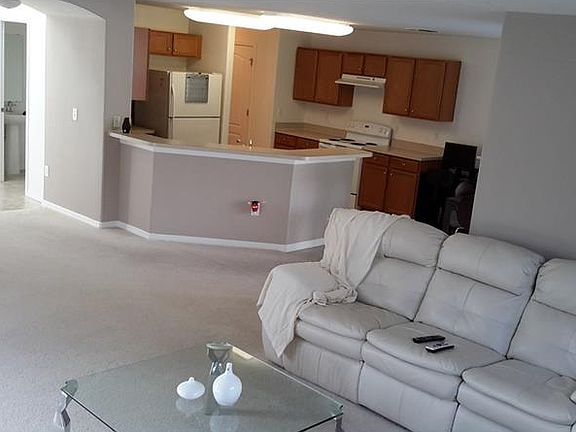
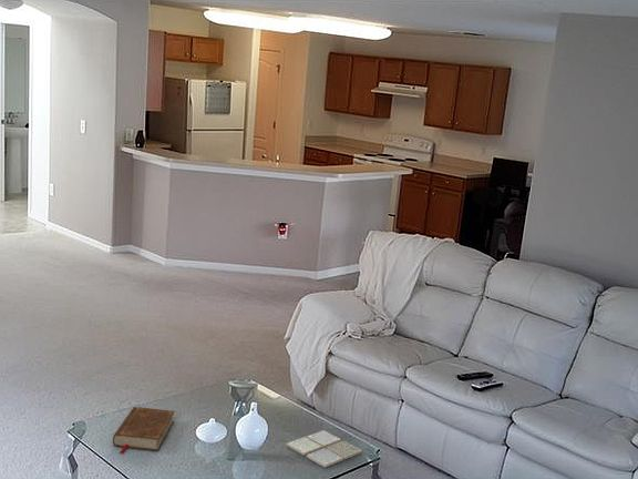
+ drink coaster [285,429,363,469]
+ book [112,406,176,455]
